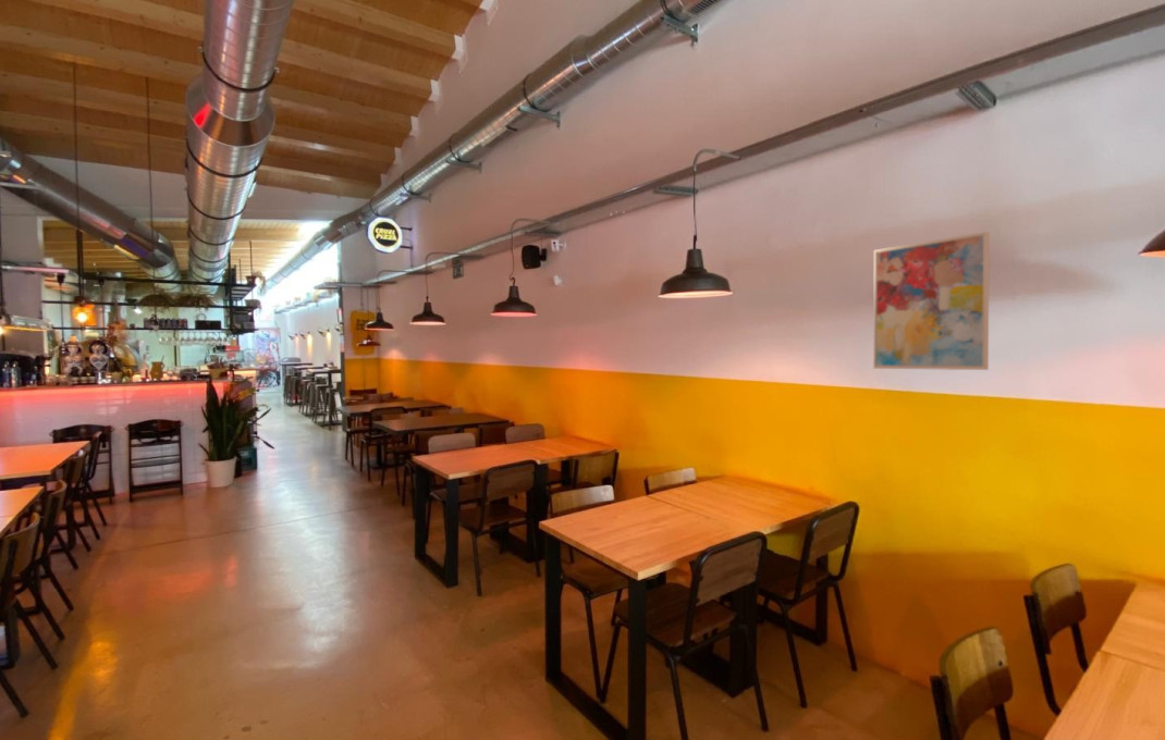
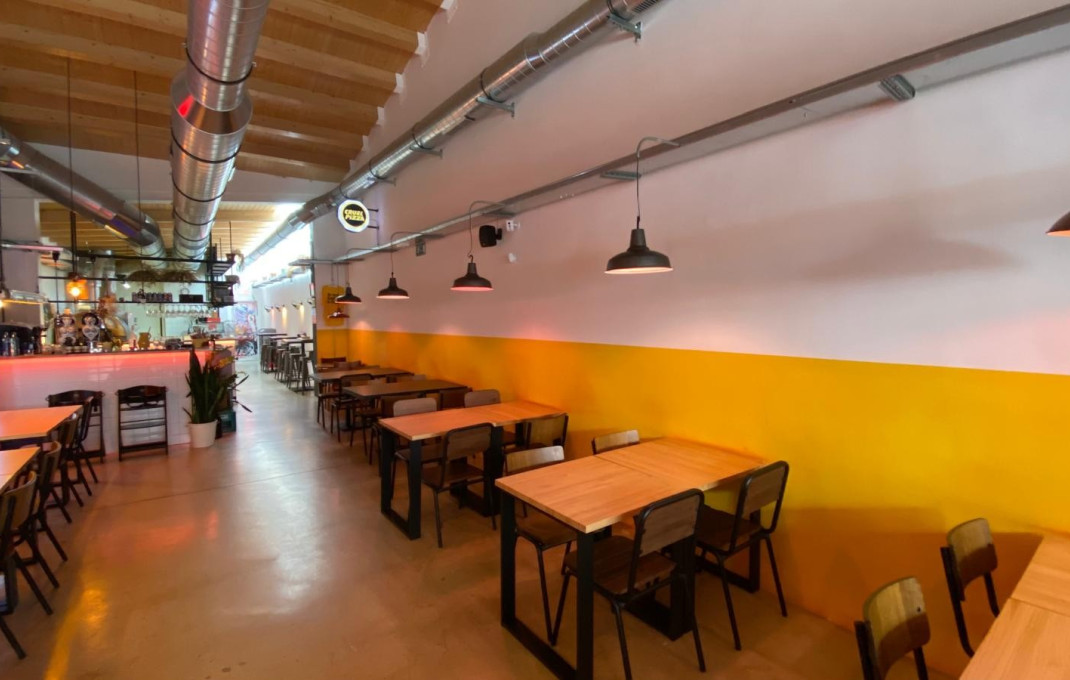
- wall art [872,231,991,371]
